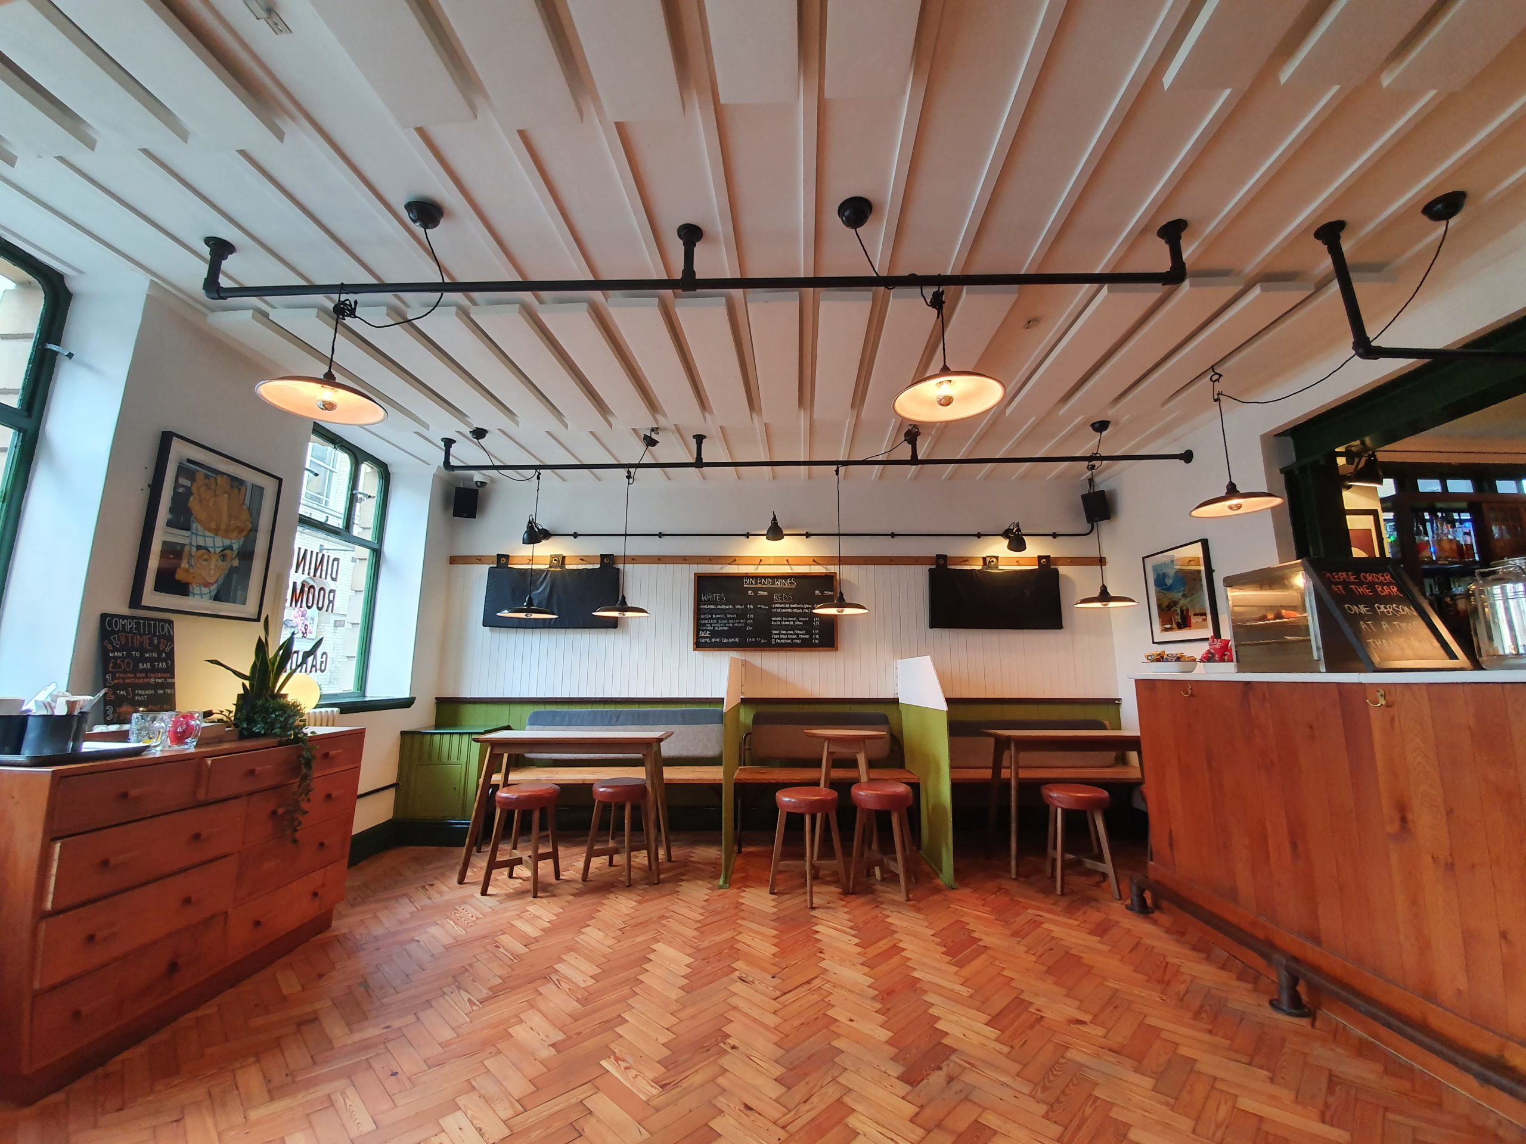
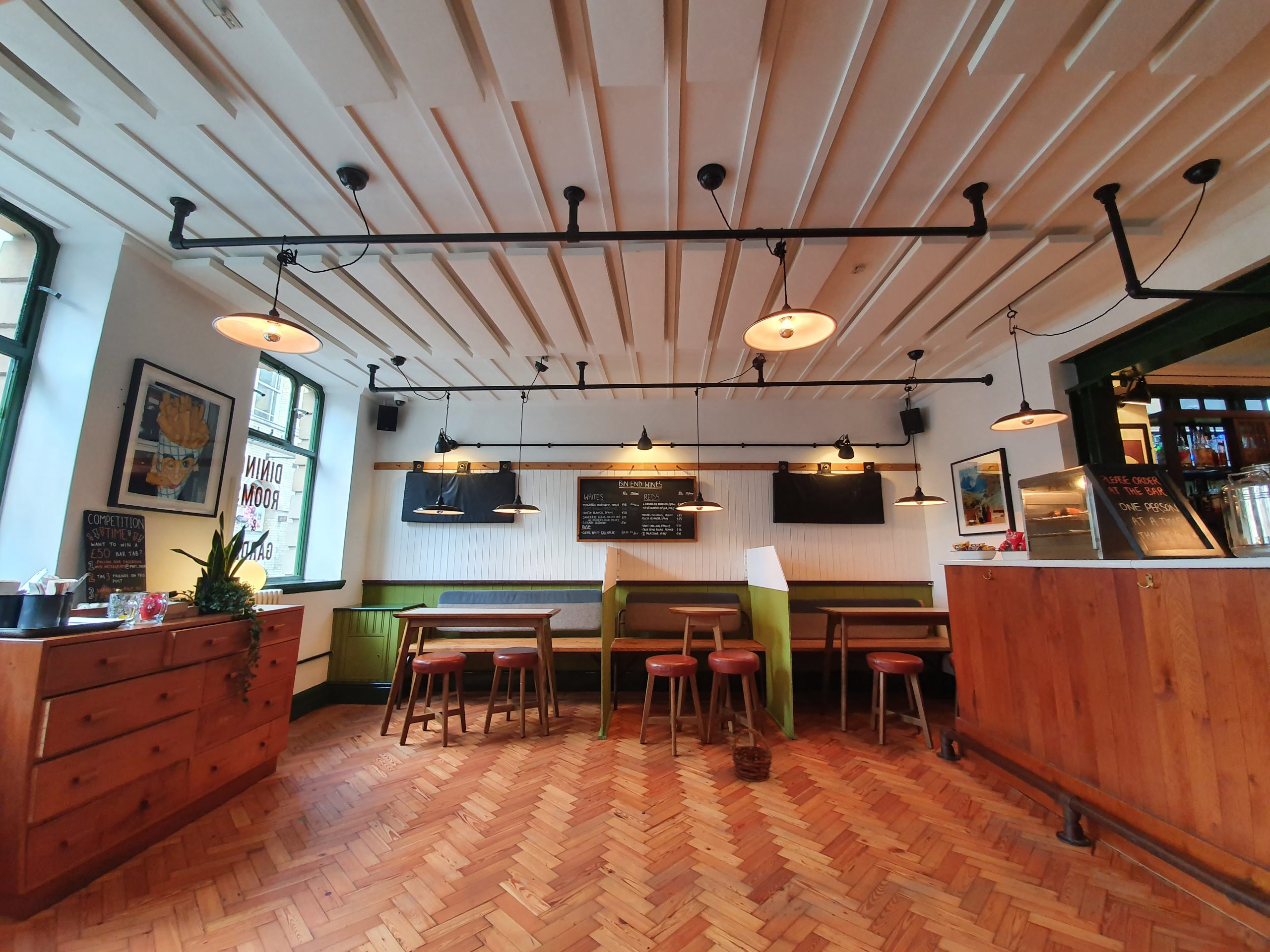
+ basket [731,728,773,782]
